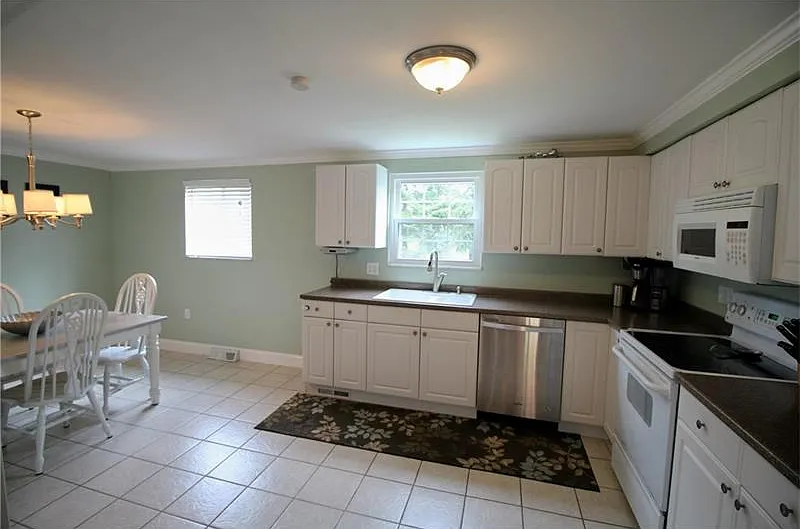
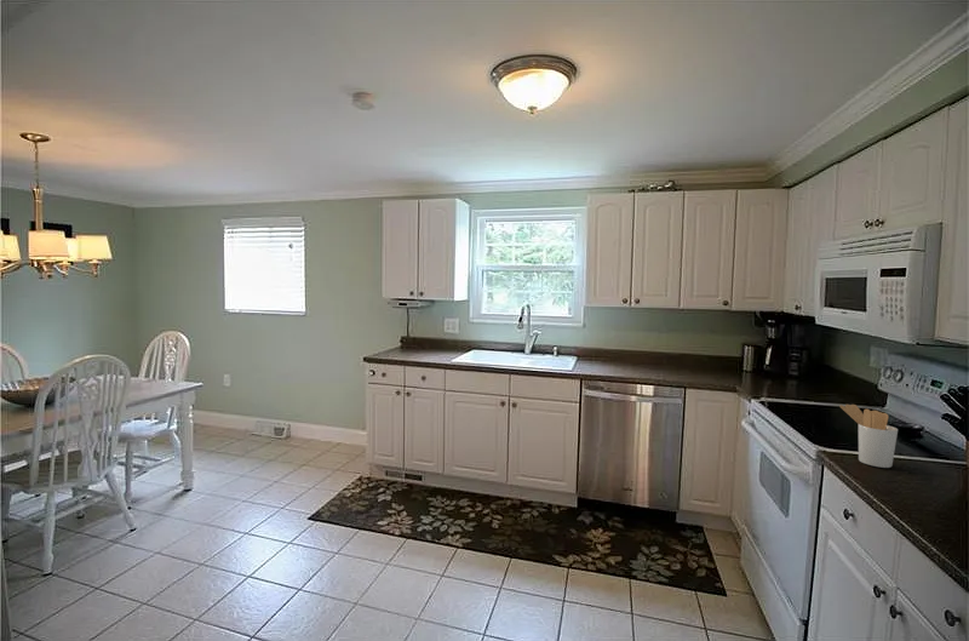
+ utensil holder [839,404,899,469]
